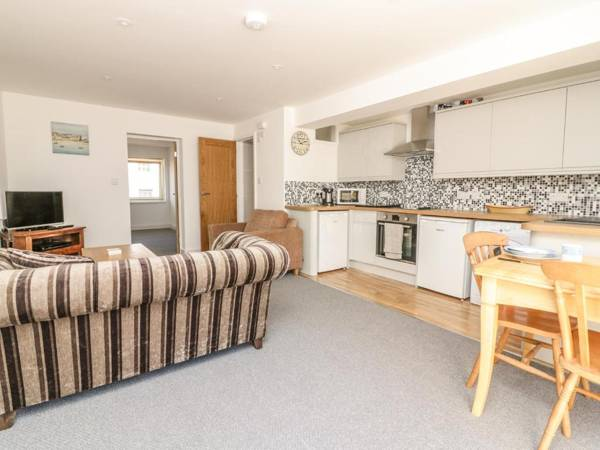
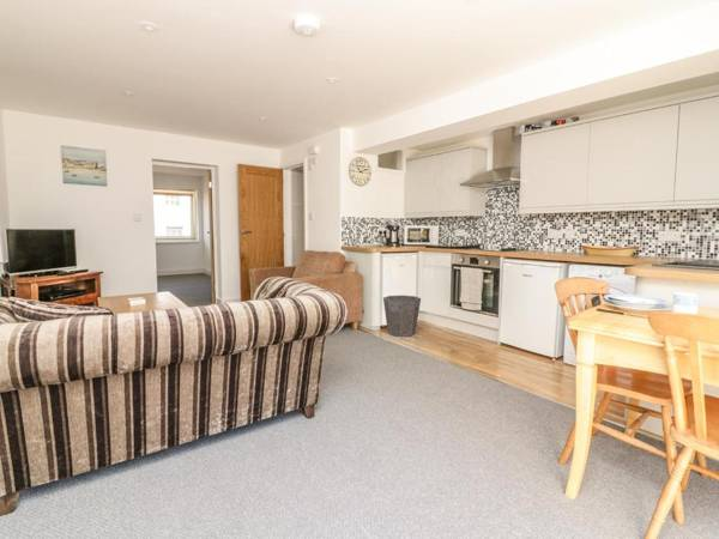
+ waste bin [382,295,422,338]
